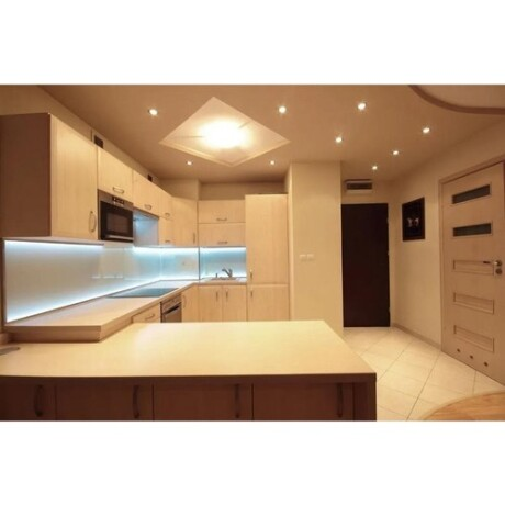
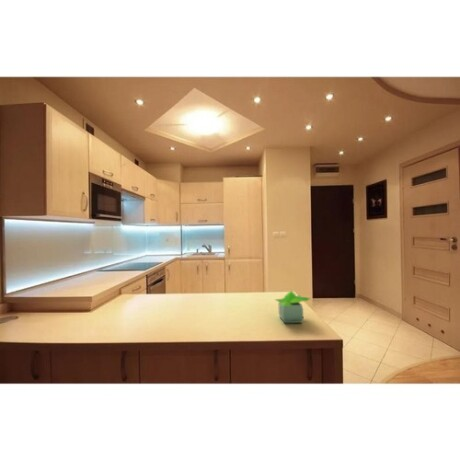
+ potted plant [273,290,311,324]
